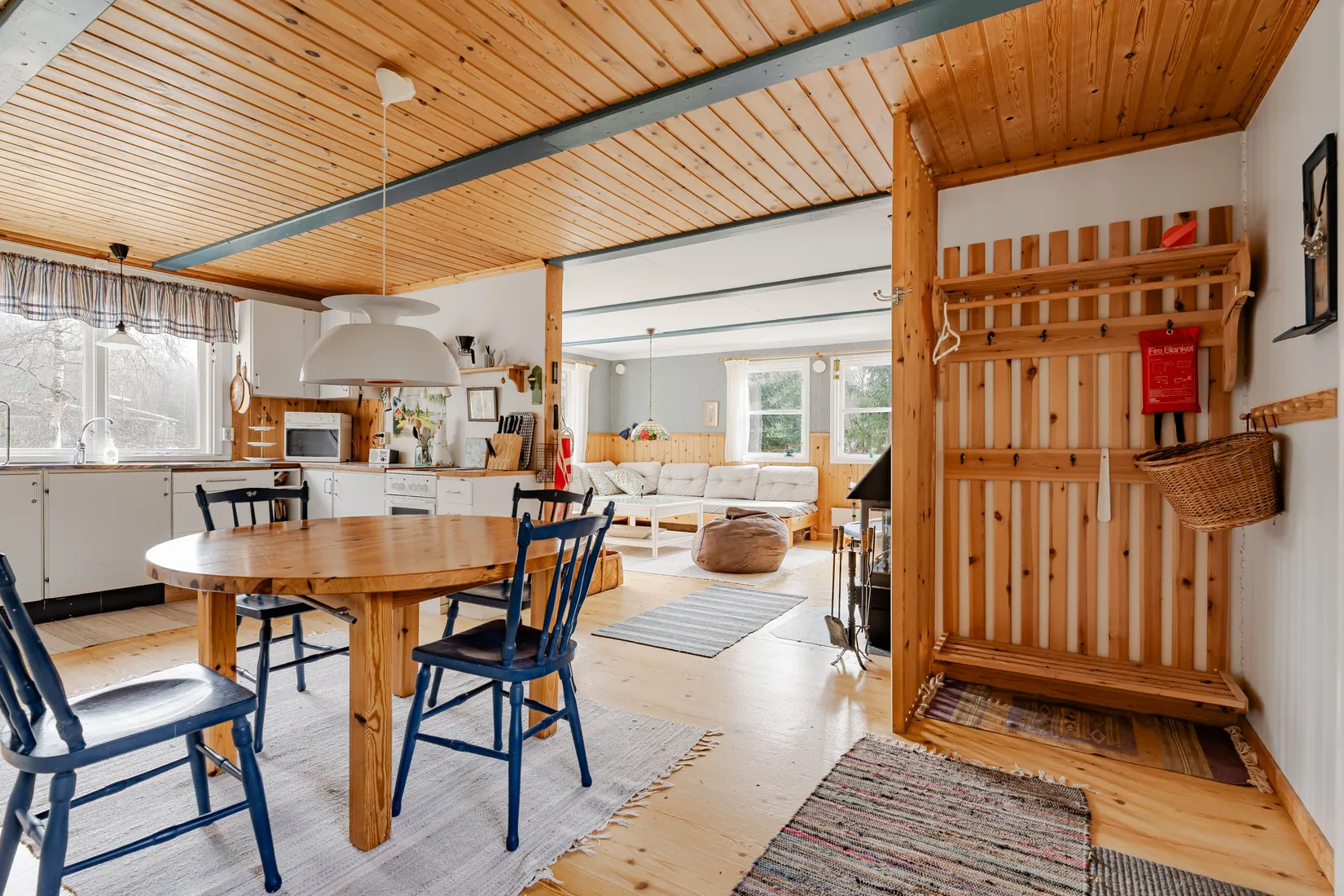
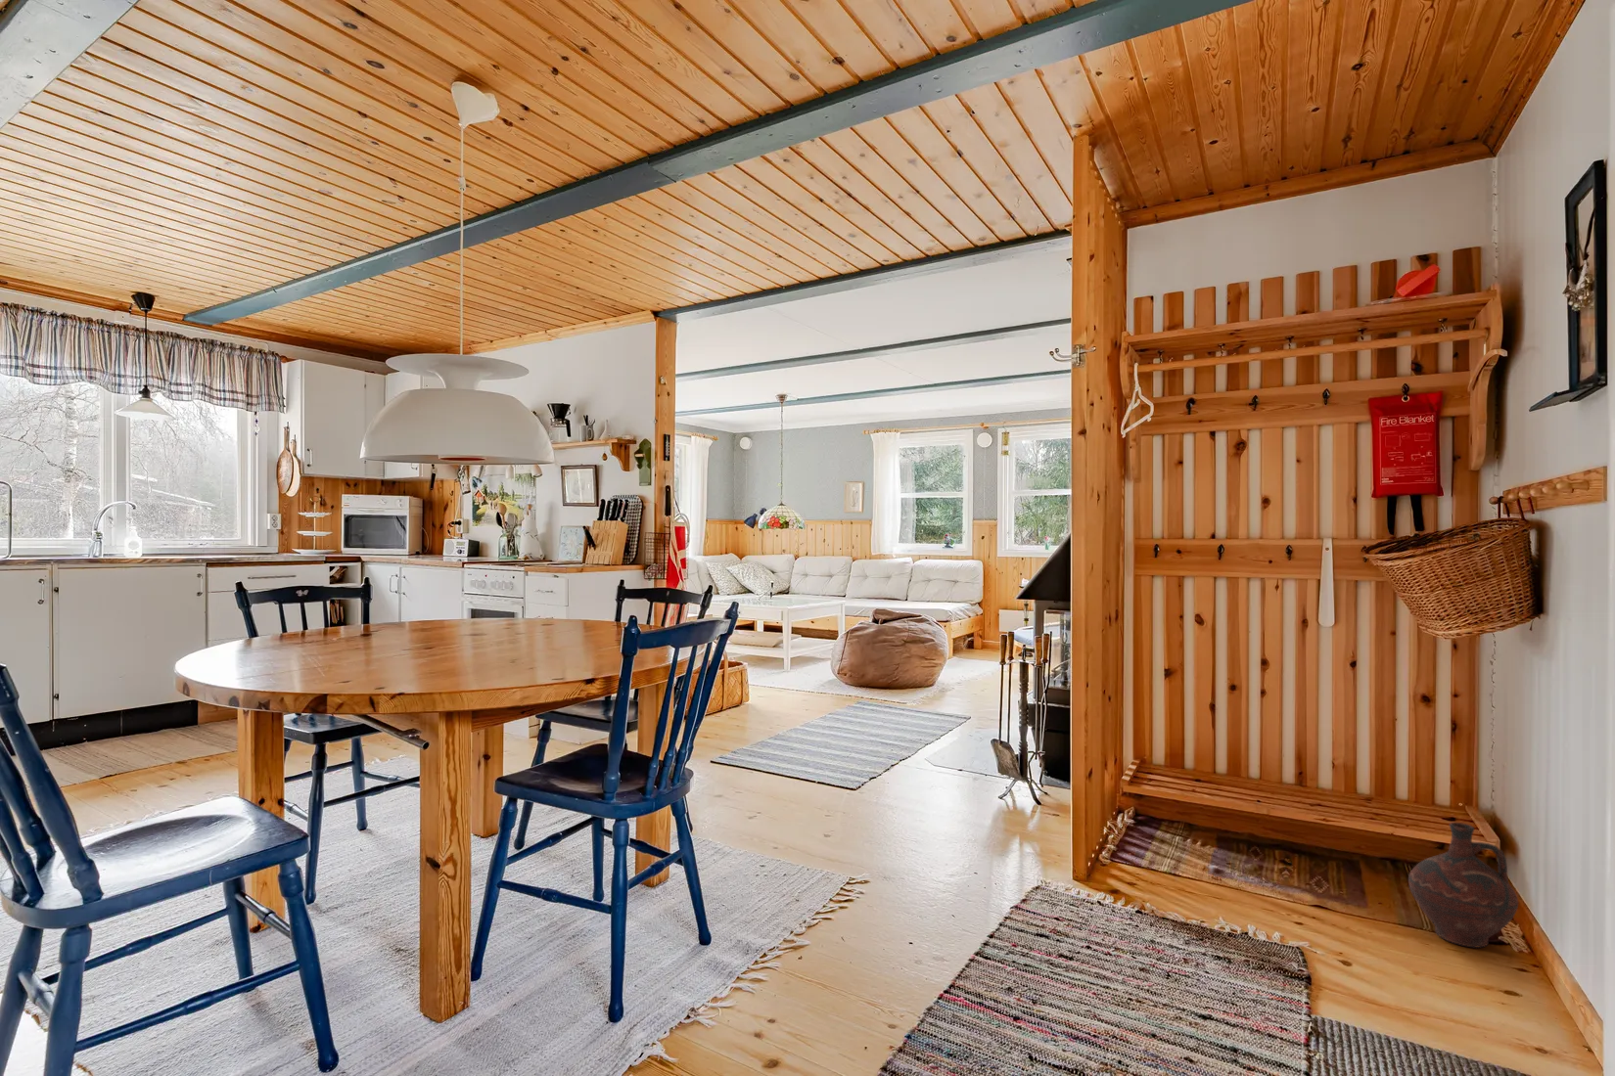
+ ceramic jug [1407,821,1519,949]
